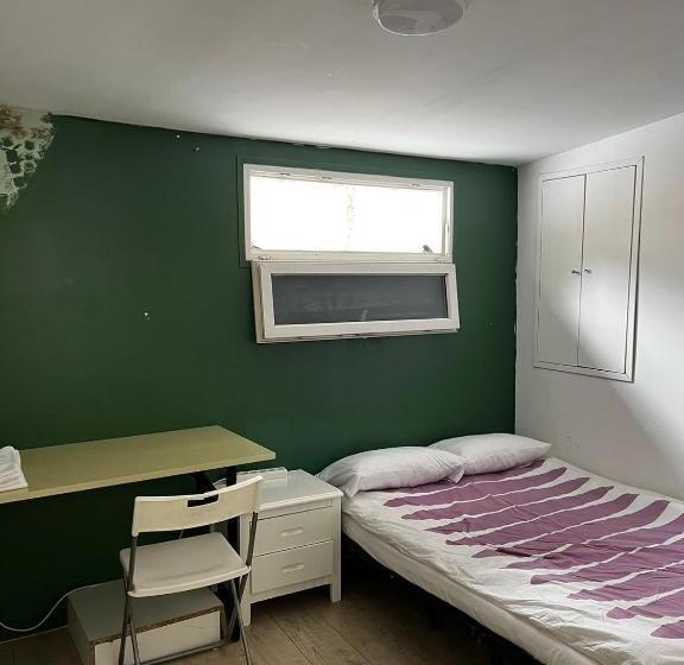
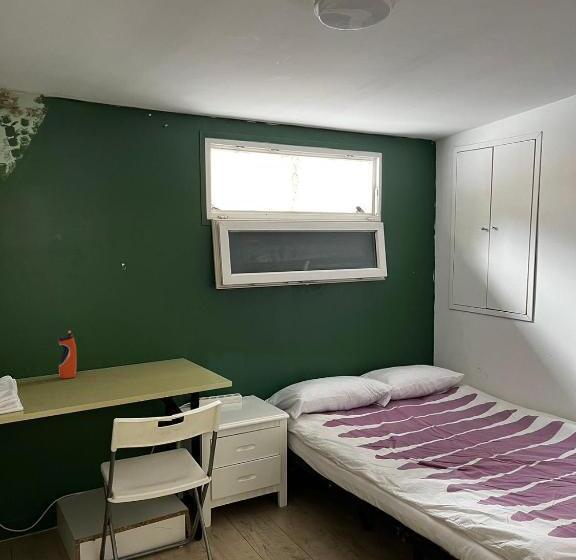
+ water bottle [57,330,78,379]
